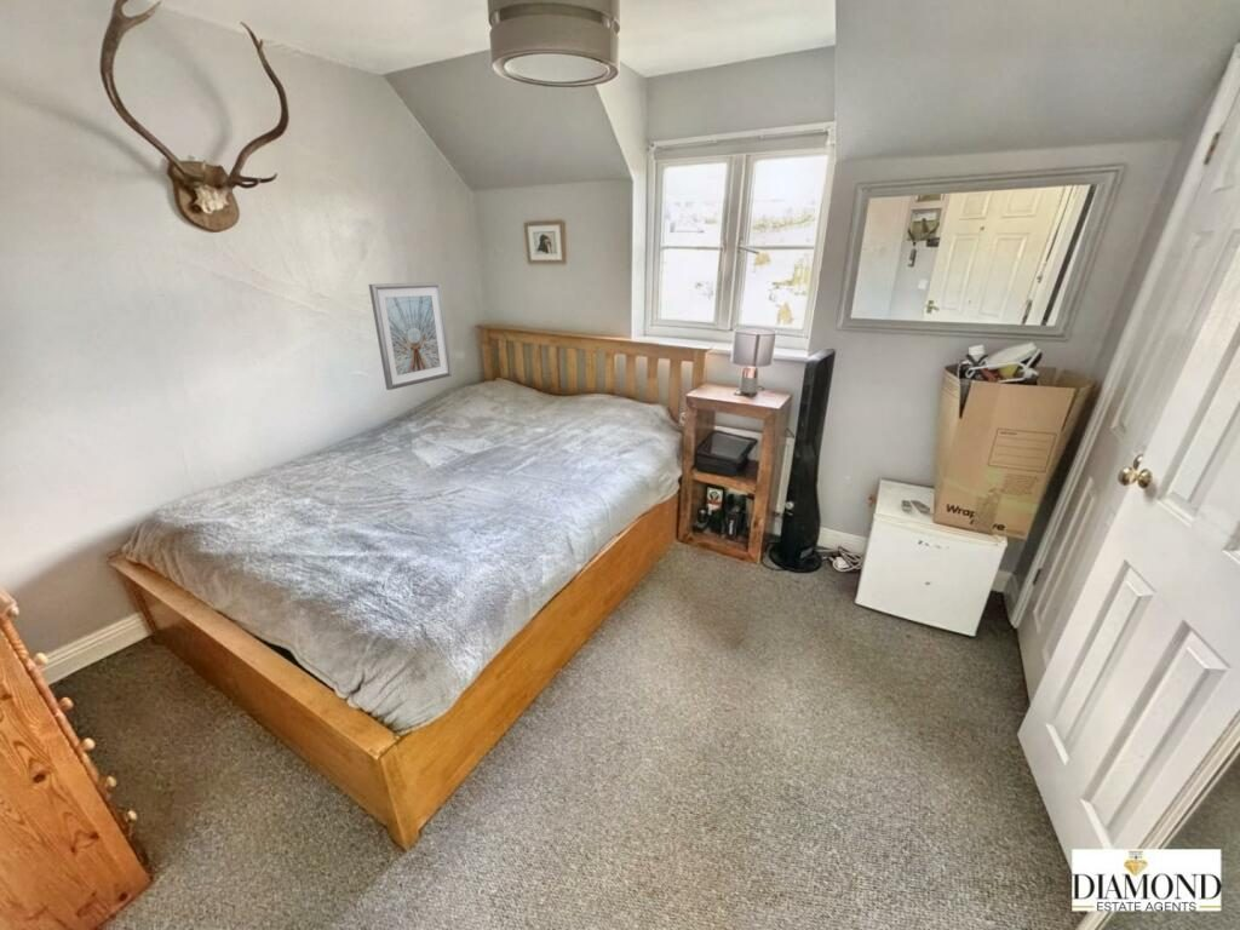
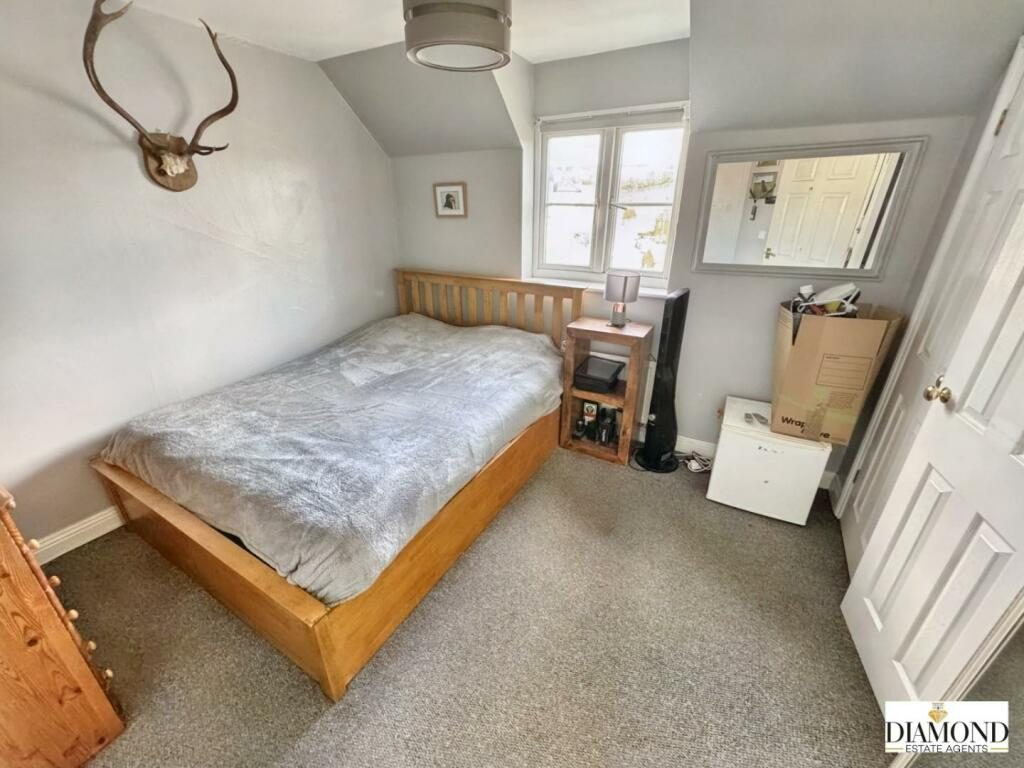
- picture frame [368,281,453,391]
